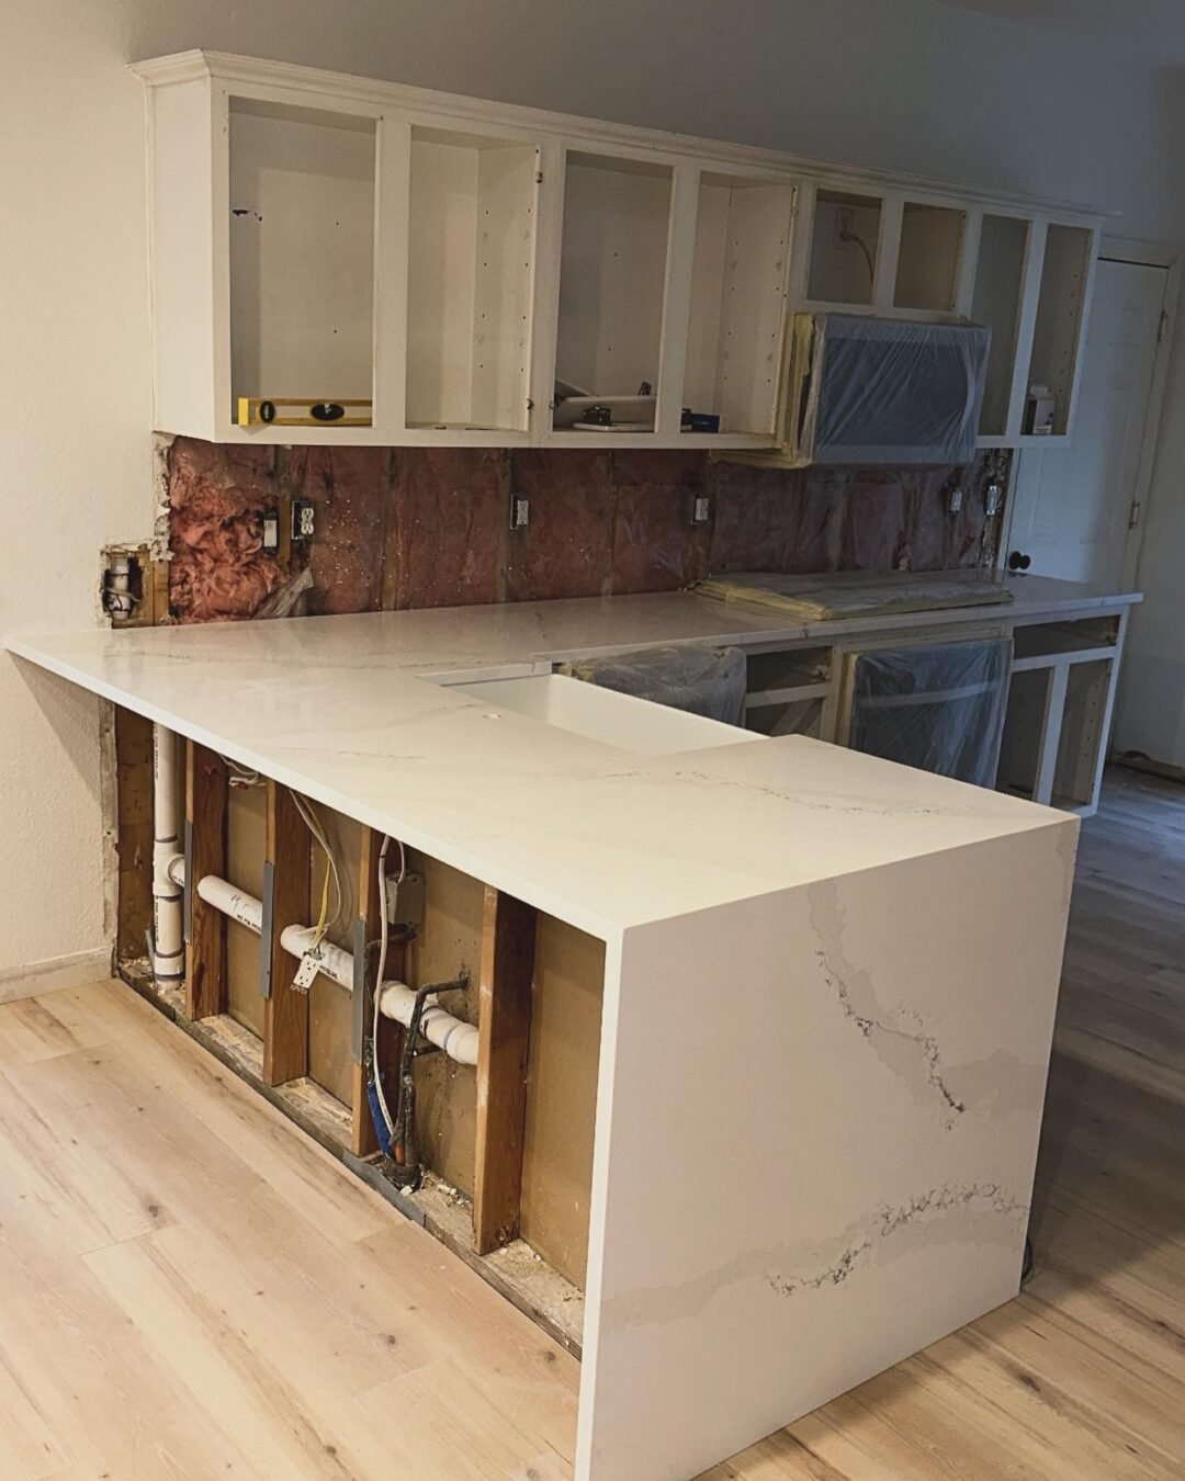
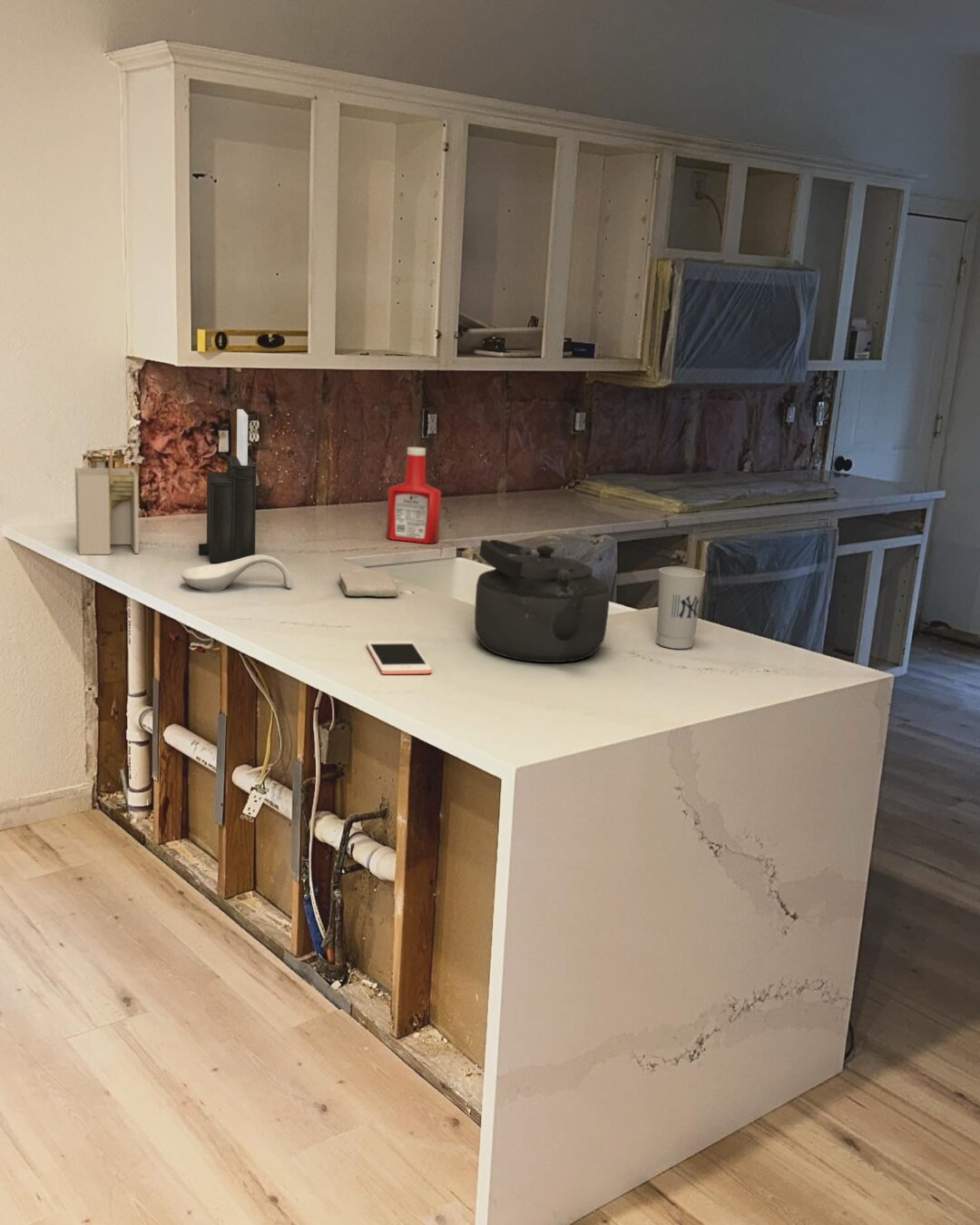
+ washcloth [338,569,399,598]
+ knife block [198,408,257,564]
+ utensil holder [74,447,140,555]
+ cup [656,566,706,650]
+ kettle [474,539,611,663]
+ soap bottle [386,446,442,544]
+ spoon rest [180,554,292,592]
+ cell phone [366,640,433,675]
